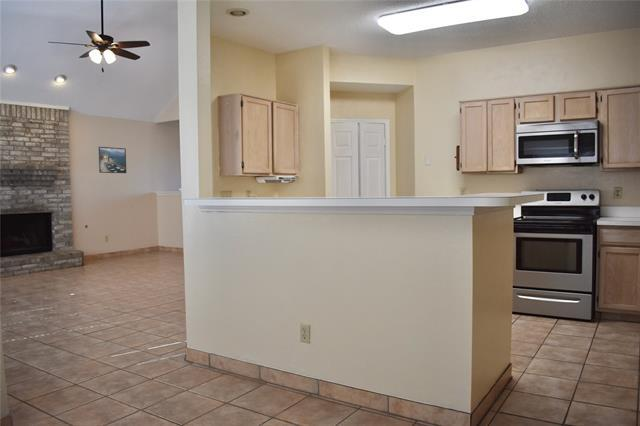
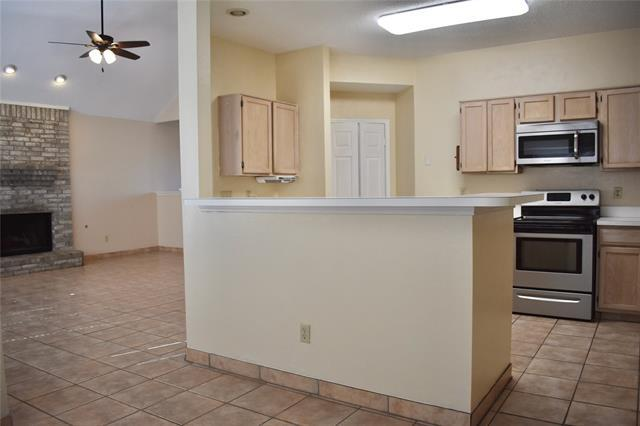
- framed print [97,146,127,174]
